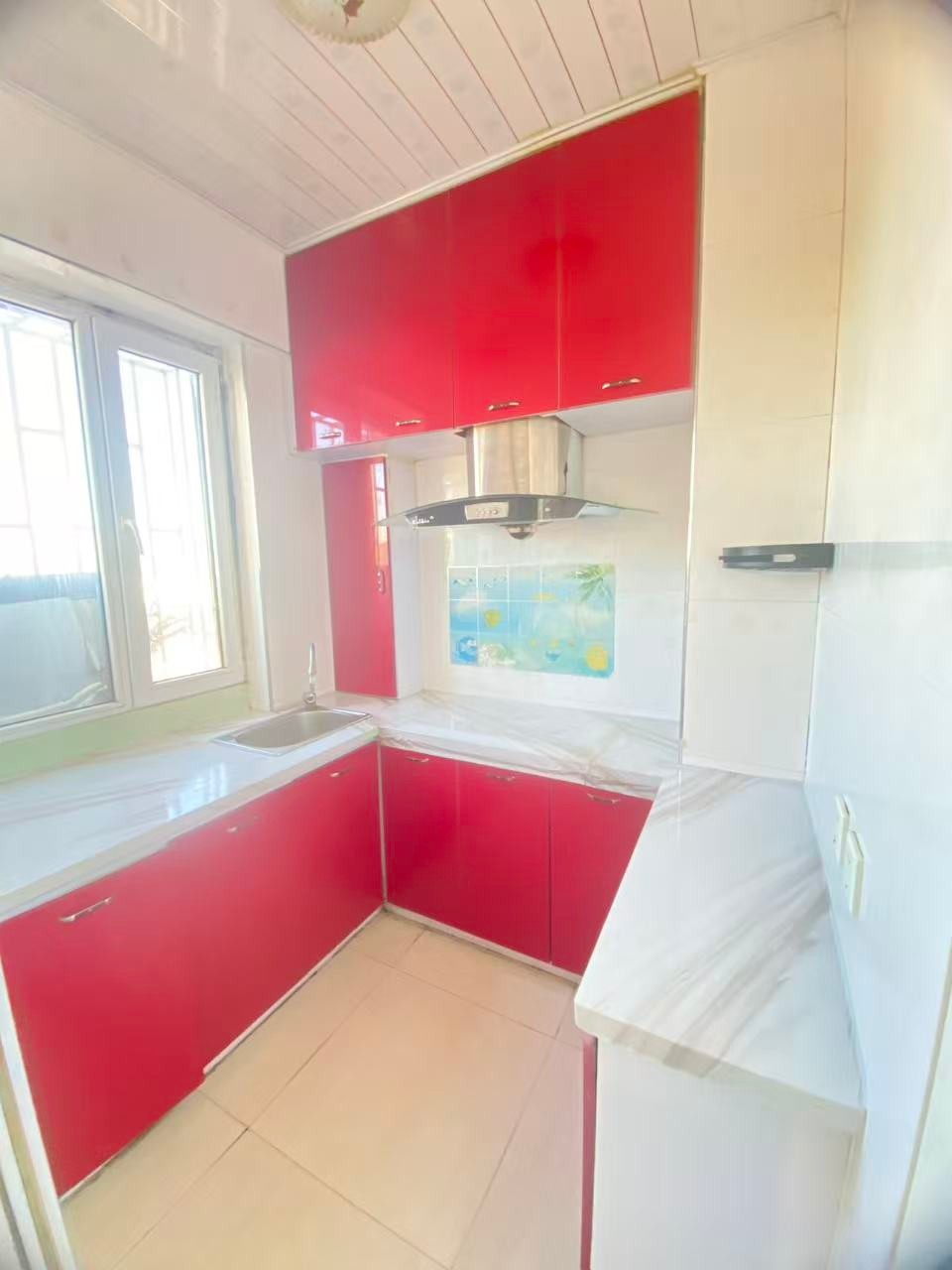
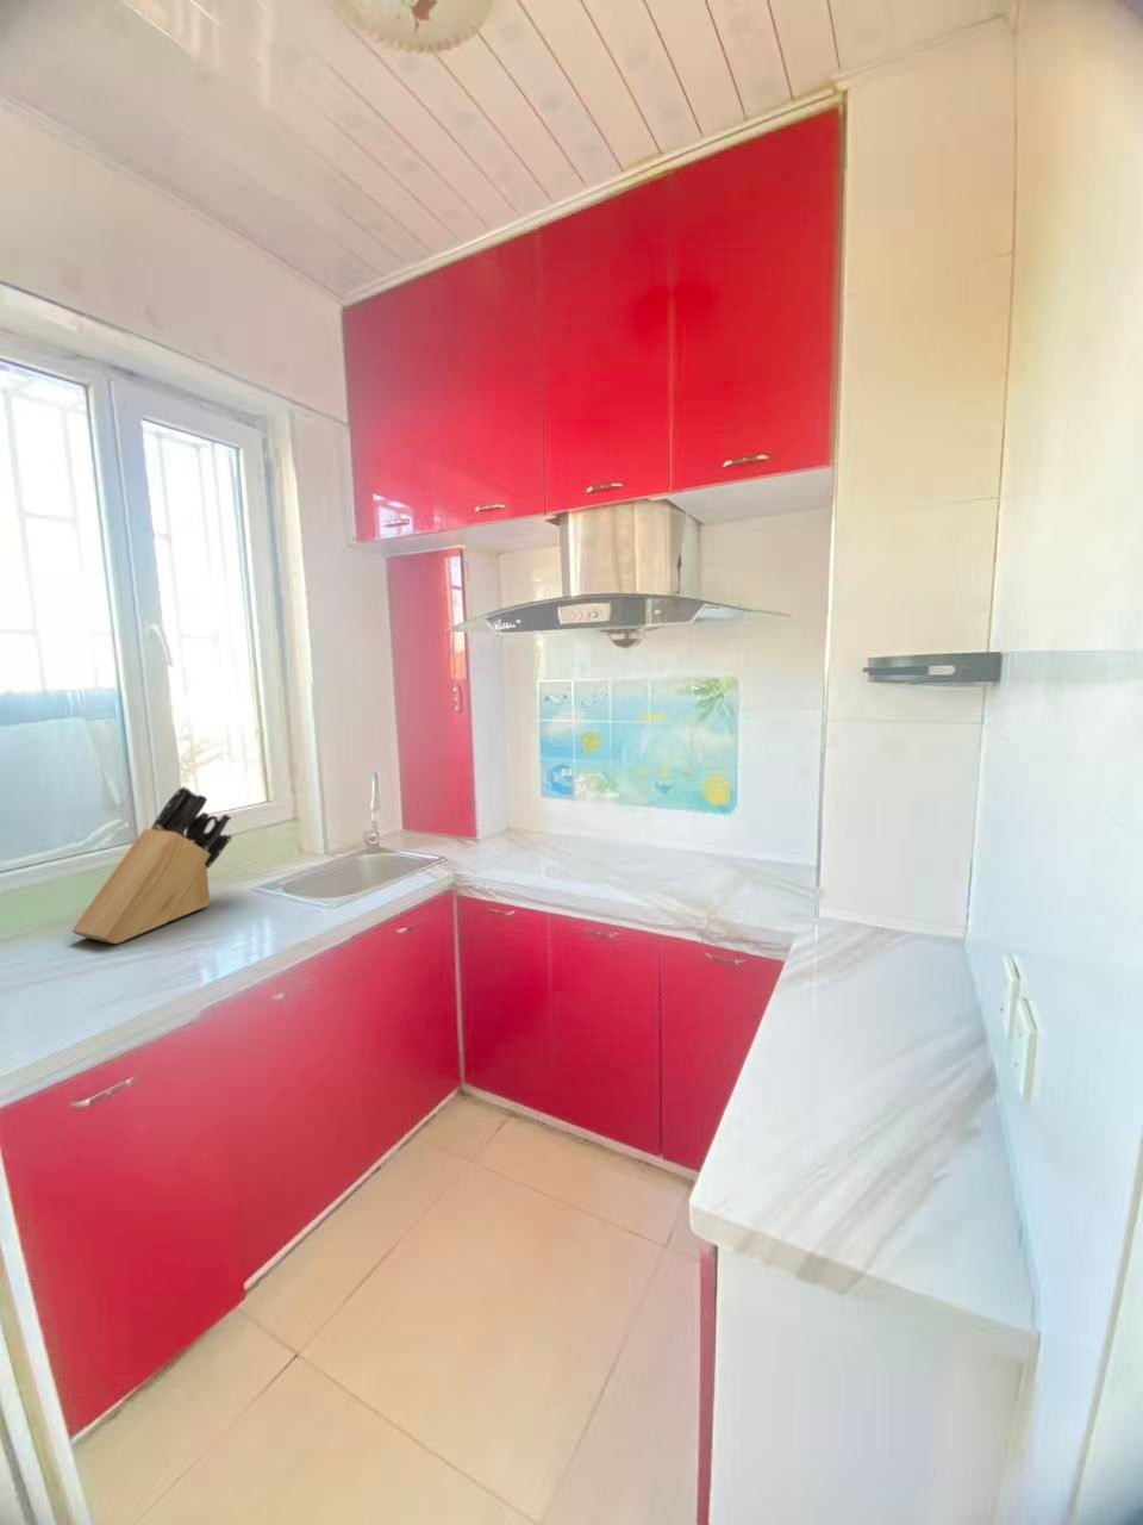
+ knife block [71,785,232,945]
